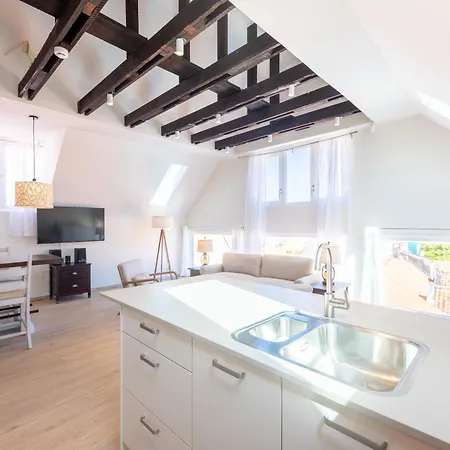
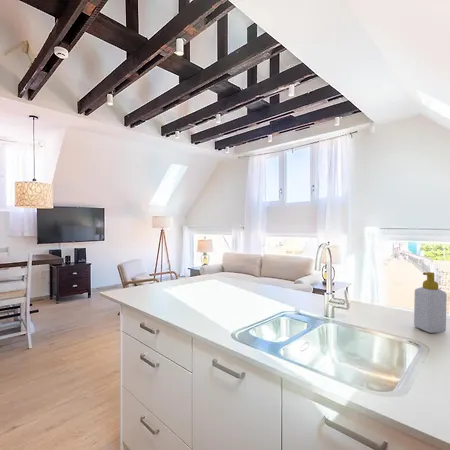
+ soap bottle [413,271,448,334]
